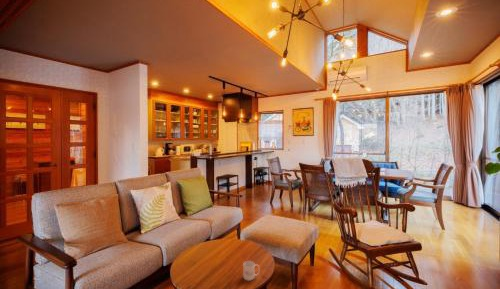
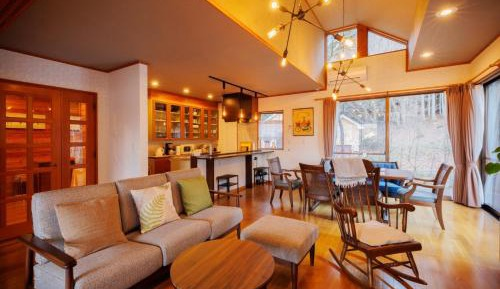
- mug [242,260,260,282]
